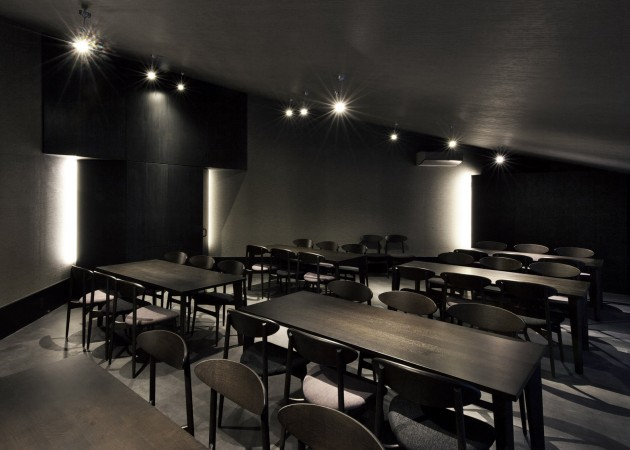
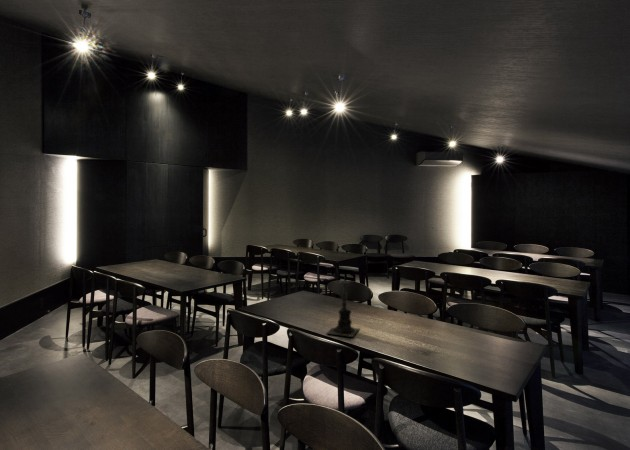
+ candle holder [326,278,361,338]
